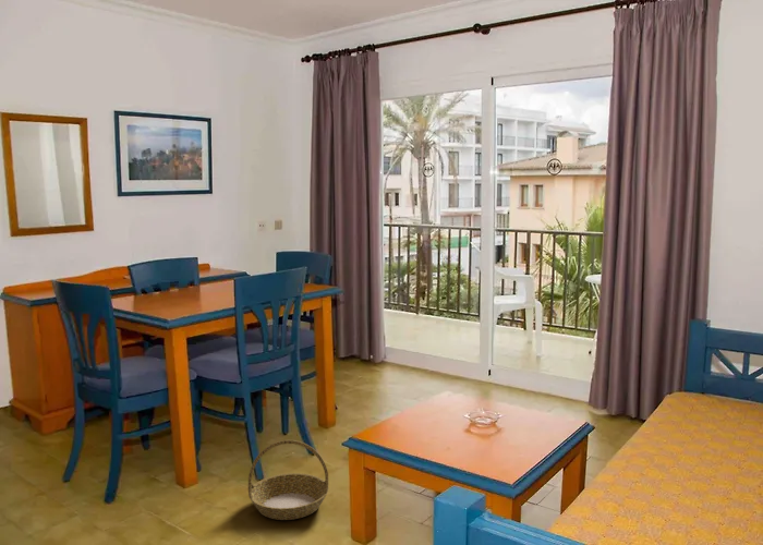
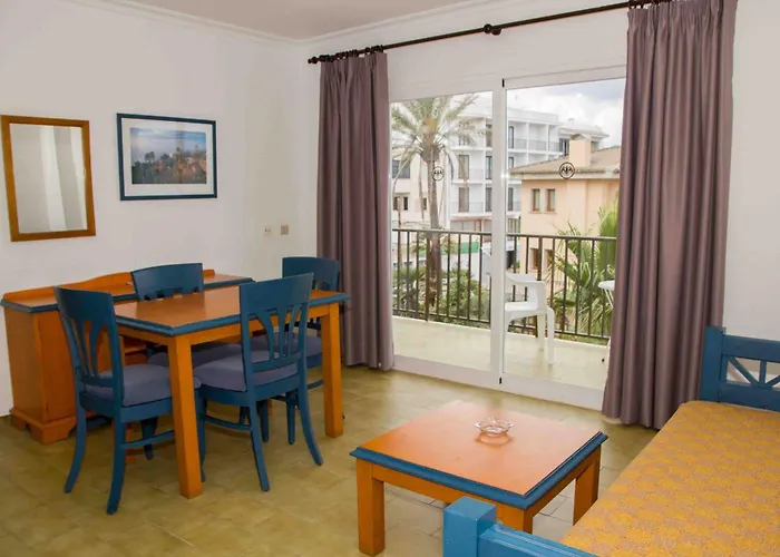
- basket [247,439,329,521]
